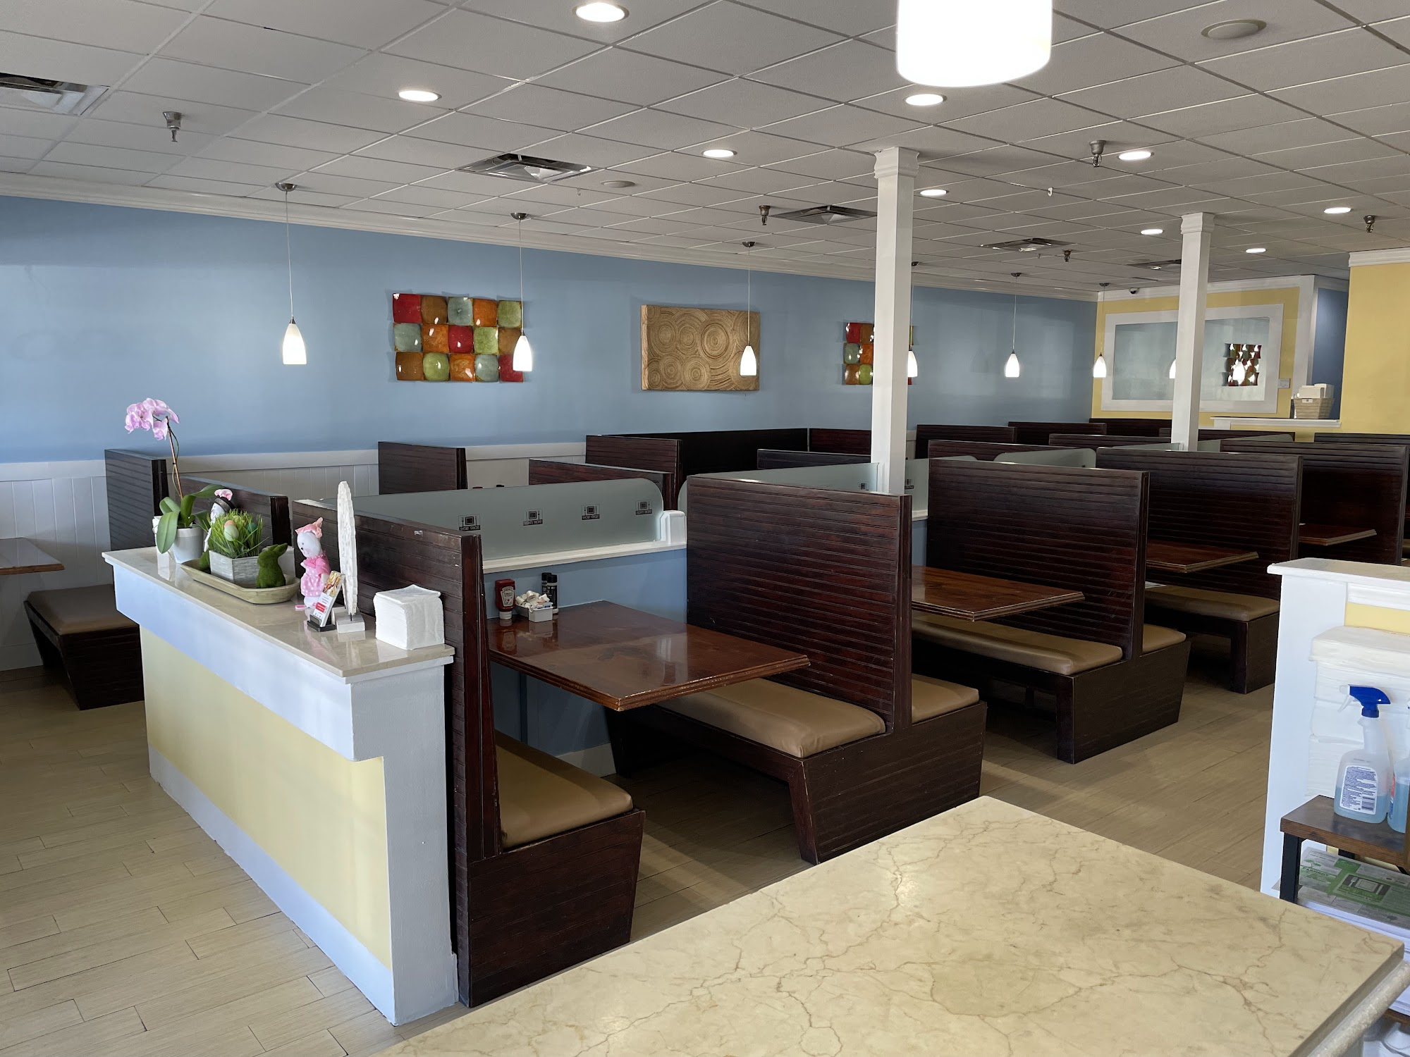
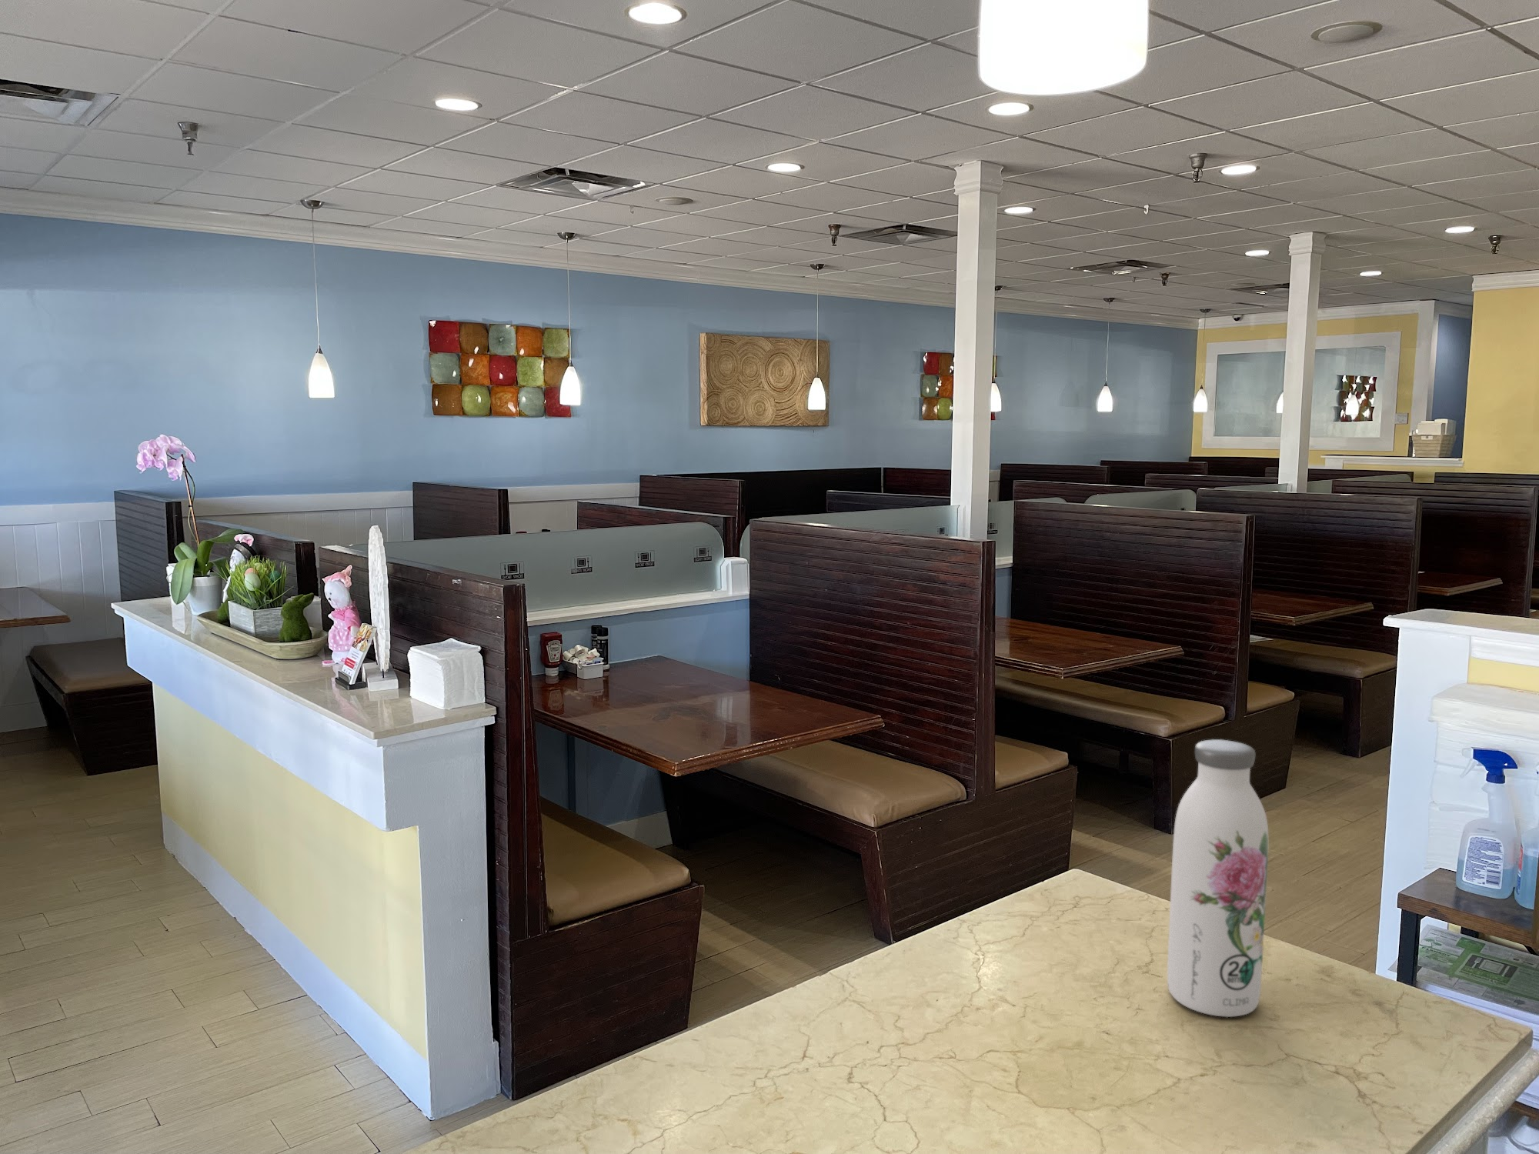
+ water bottle [1167,738,1269,1018]
